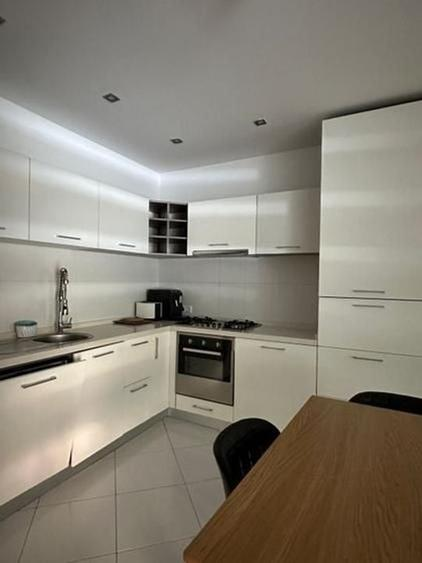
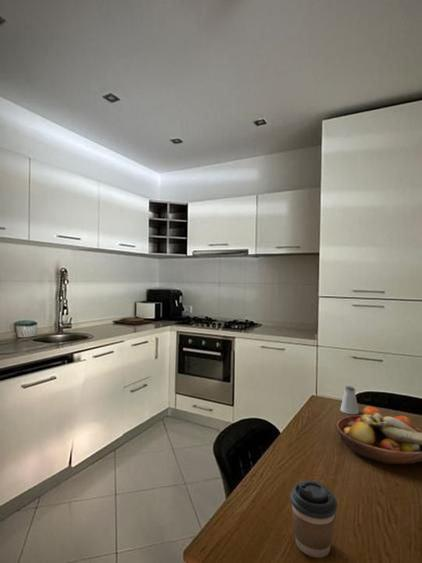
+ coffee cup [289,479,338,559]
+ saltshaker [340,385,360,416]
+ fruit bowl [334,405,422,465]
